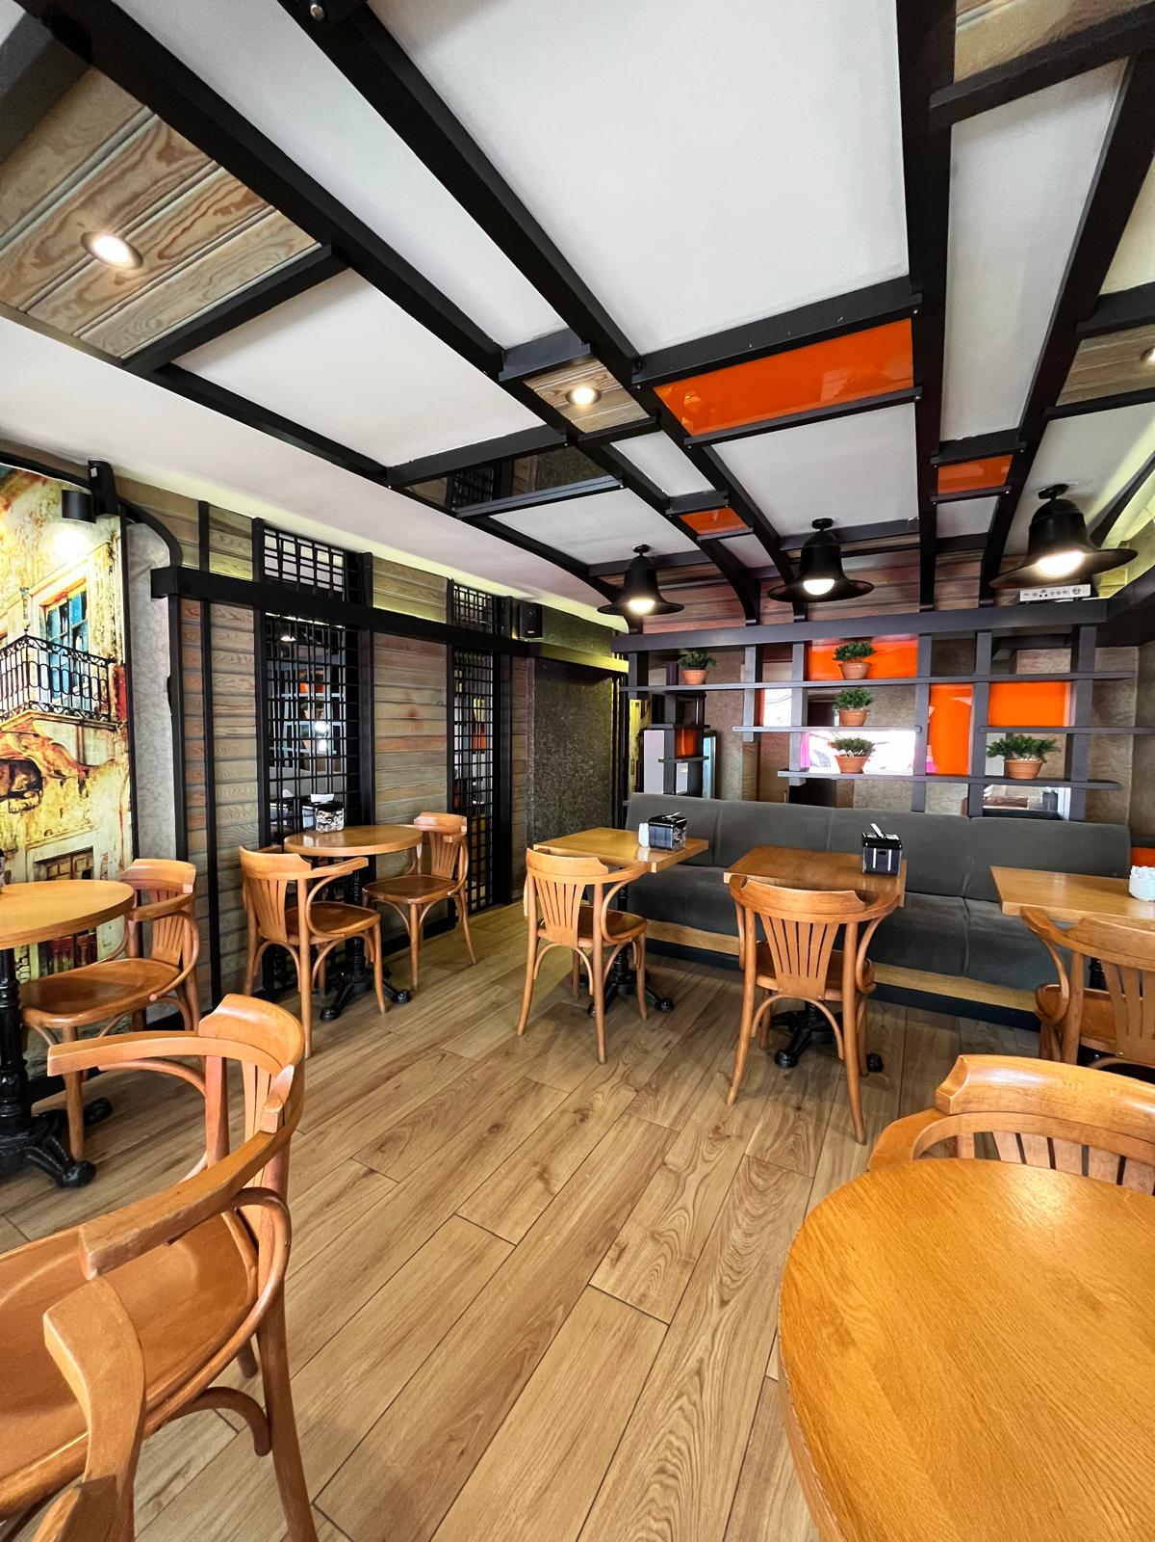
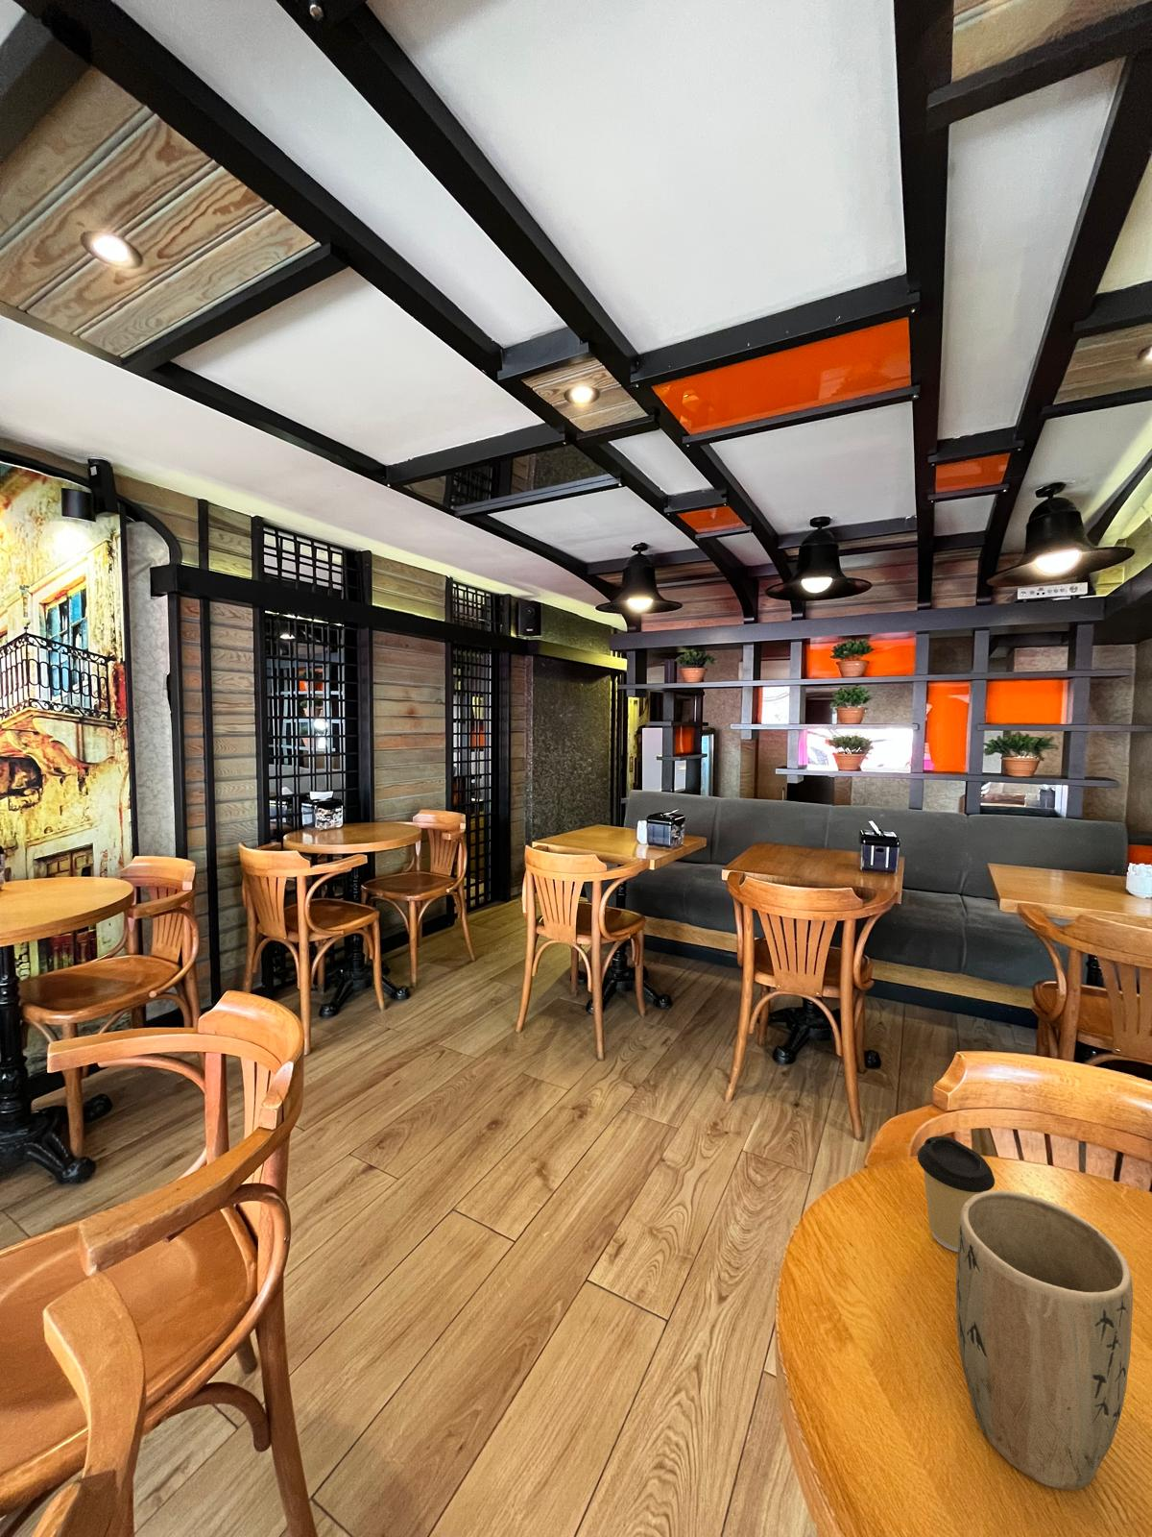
+ plant pot [955,1190,1134,1491]
+ coffee cup [917,1135,996,1253]
